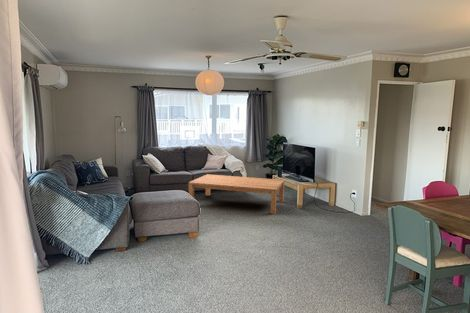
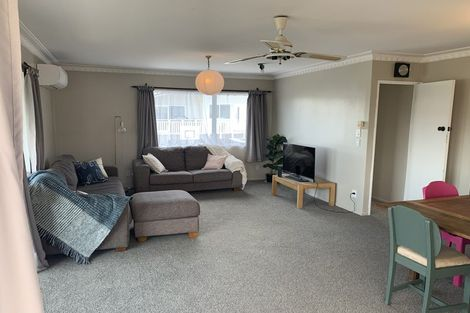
- coffee table [188,173,285,215]
